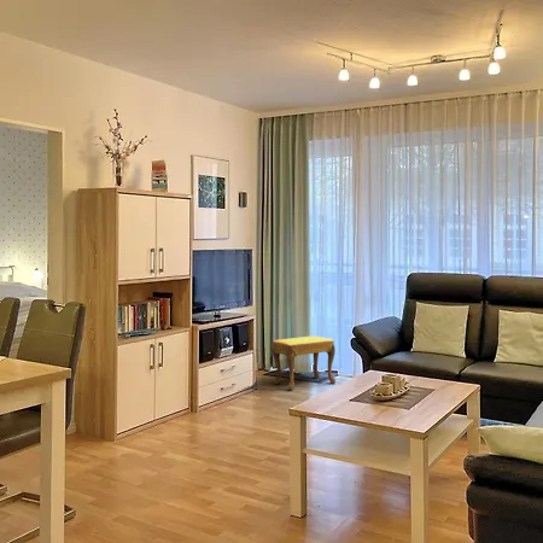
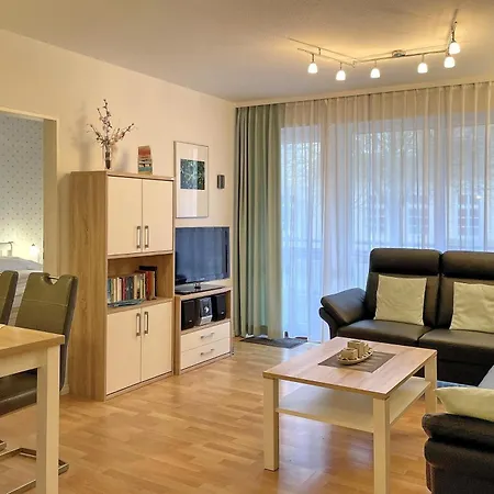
- footstool [272,335,337,391]
